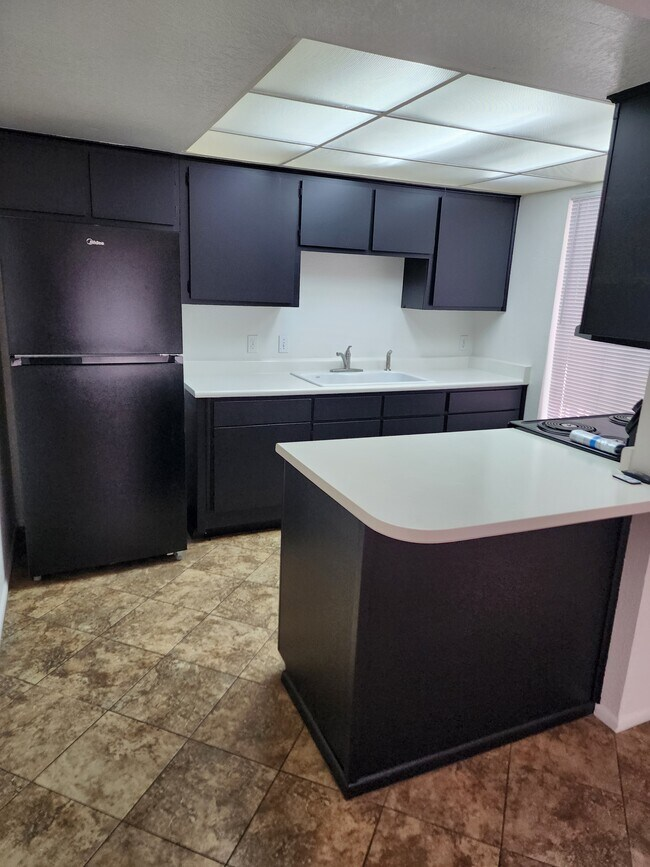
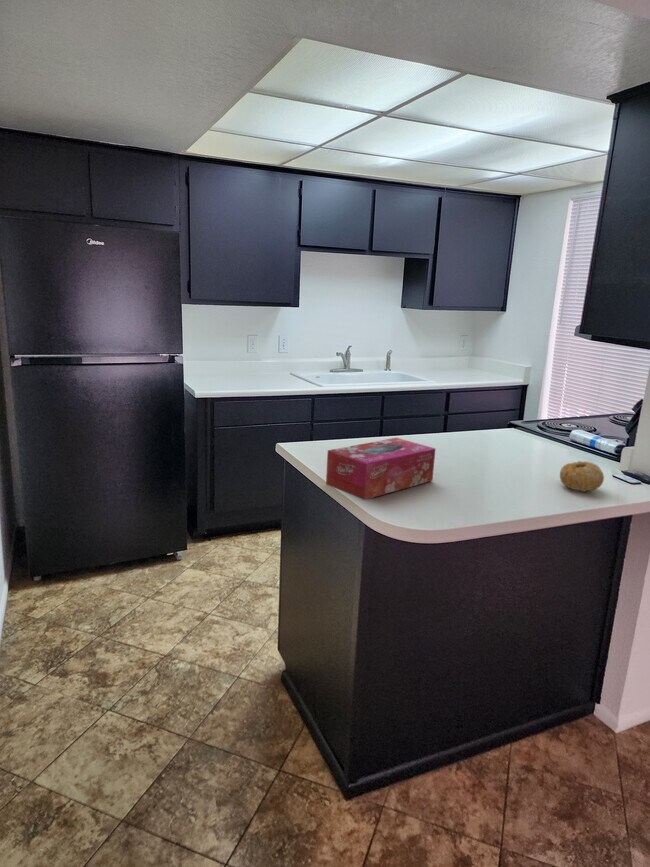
+ tissue box [325,437,437,501]
+ fruit [559,460,605,493]
